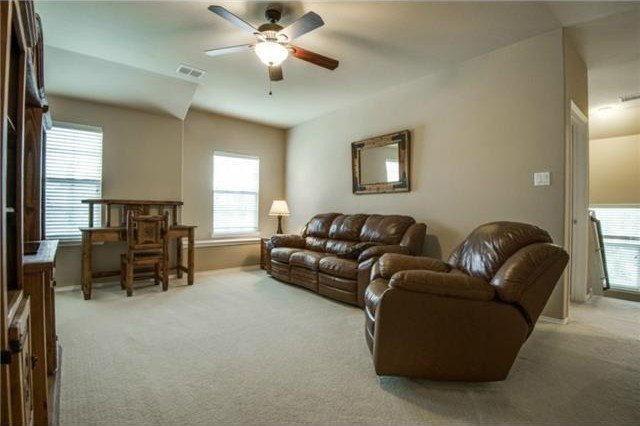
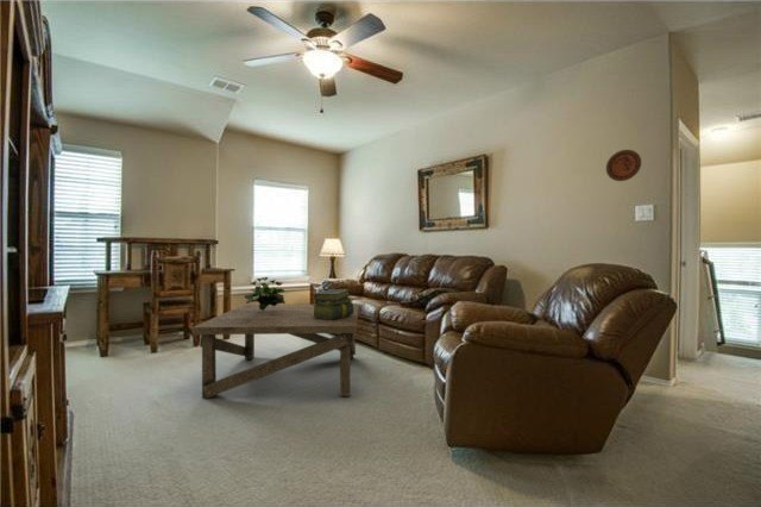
+ coffee table [191,302,359,399]
+ flowering plant [243,276,287,311]
+ decorative plate [605,149,642,182]
+ stack of books [312,288,354,320]
